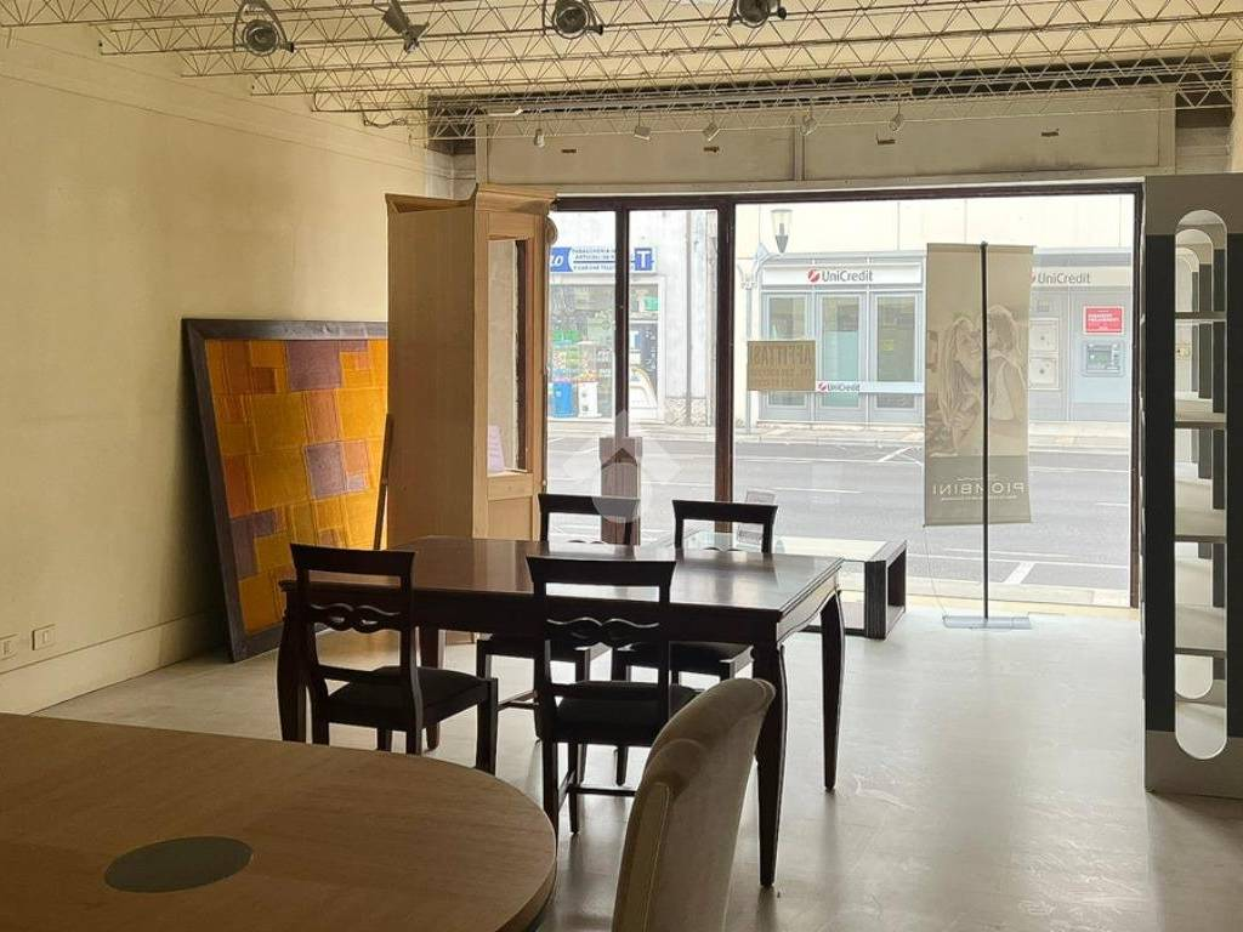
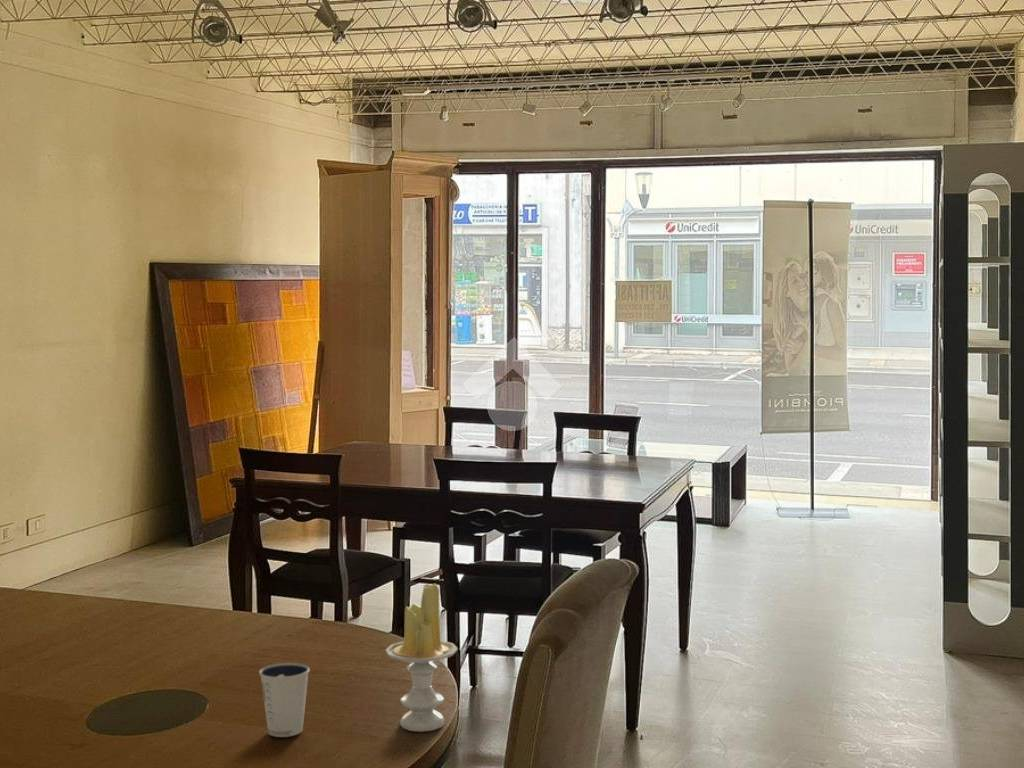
+ candle [385,583,459,733]
+ dixie cup [258,662,311,738]
